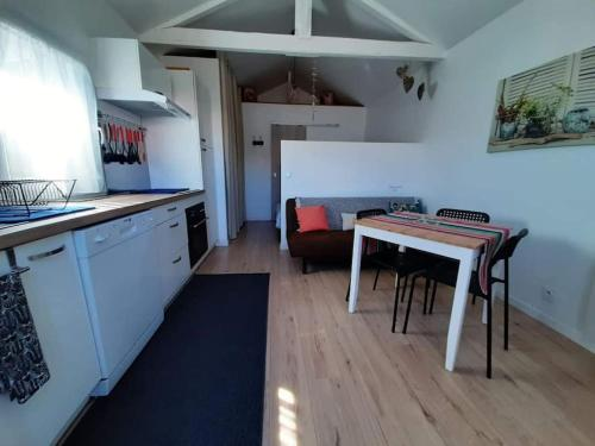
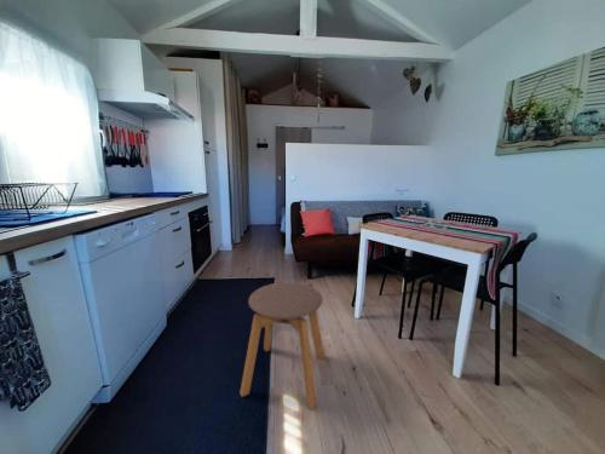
+ stool [238,281,325,412]
